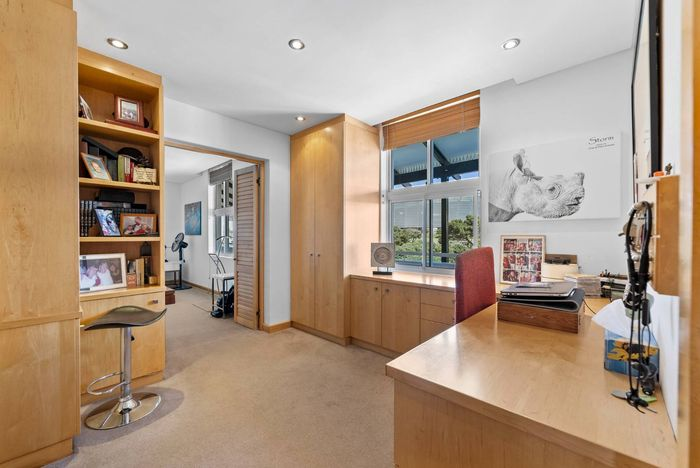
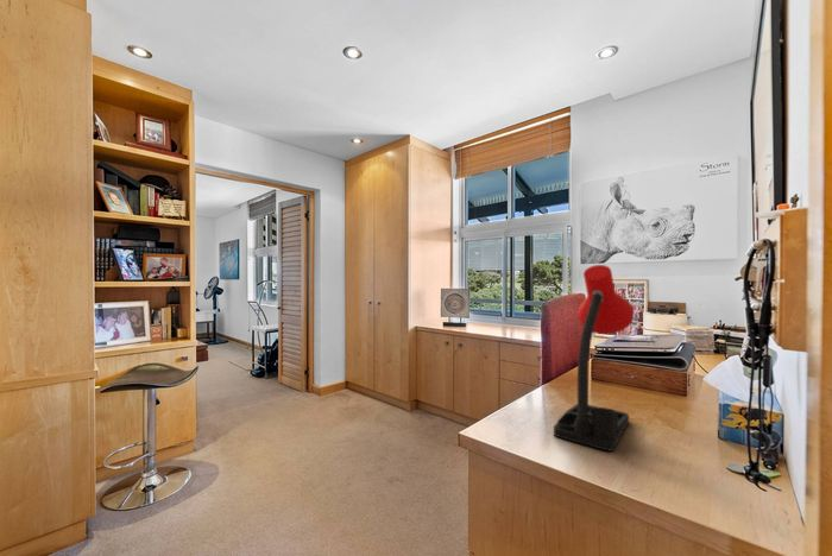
+ desk lamp [553,264,635,451]
